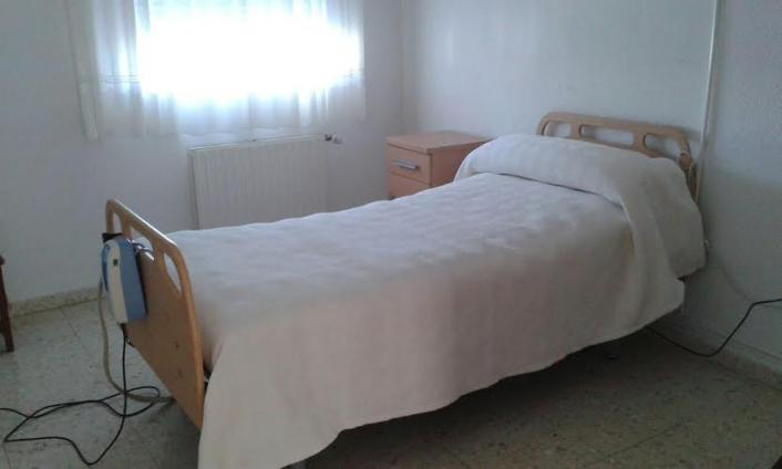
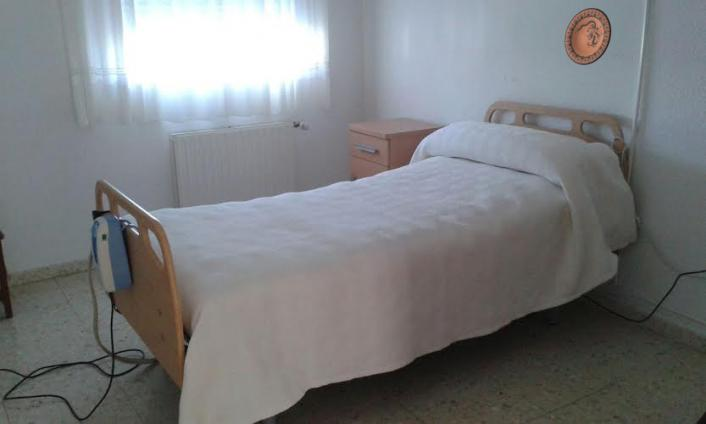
+ decorative plate [563,7,612,66]
